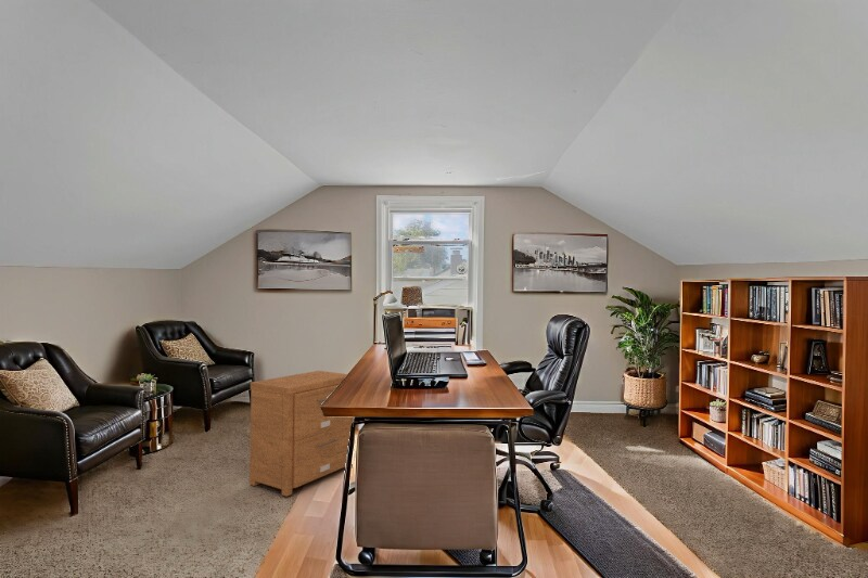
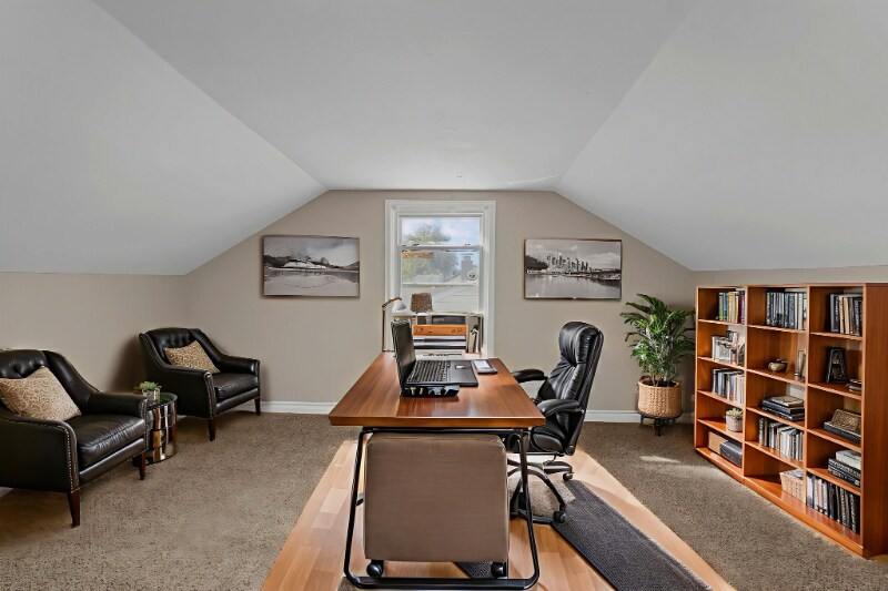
- nightstand [248,370,354,497]
